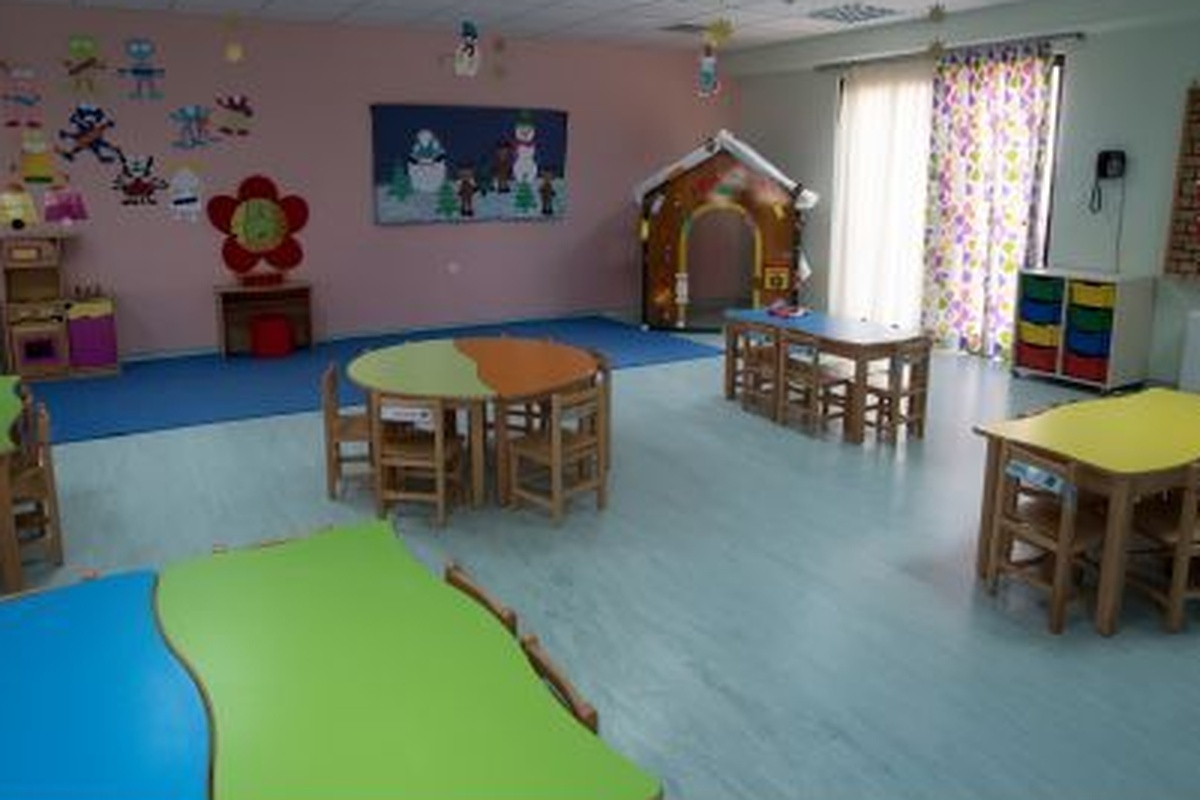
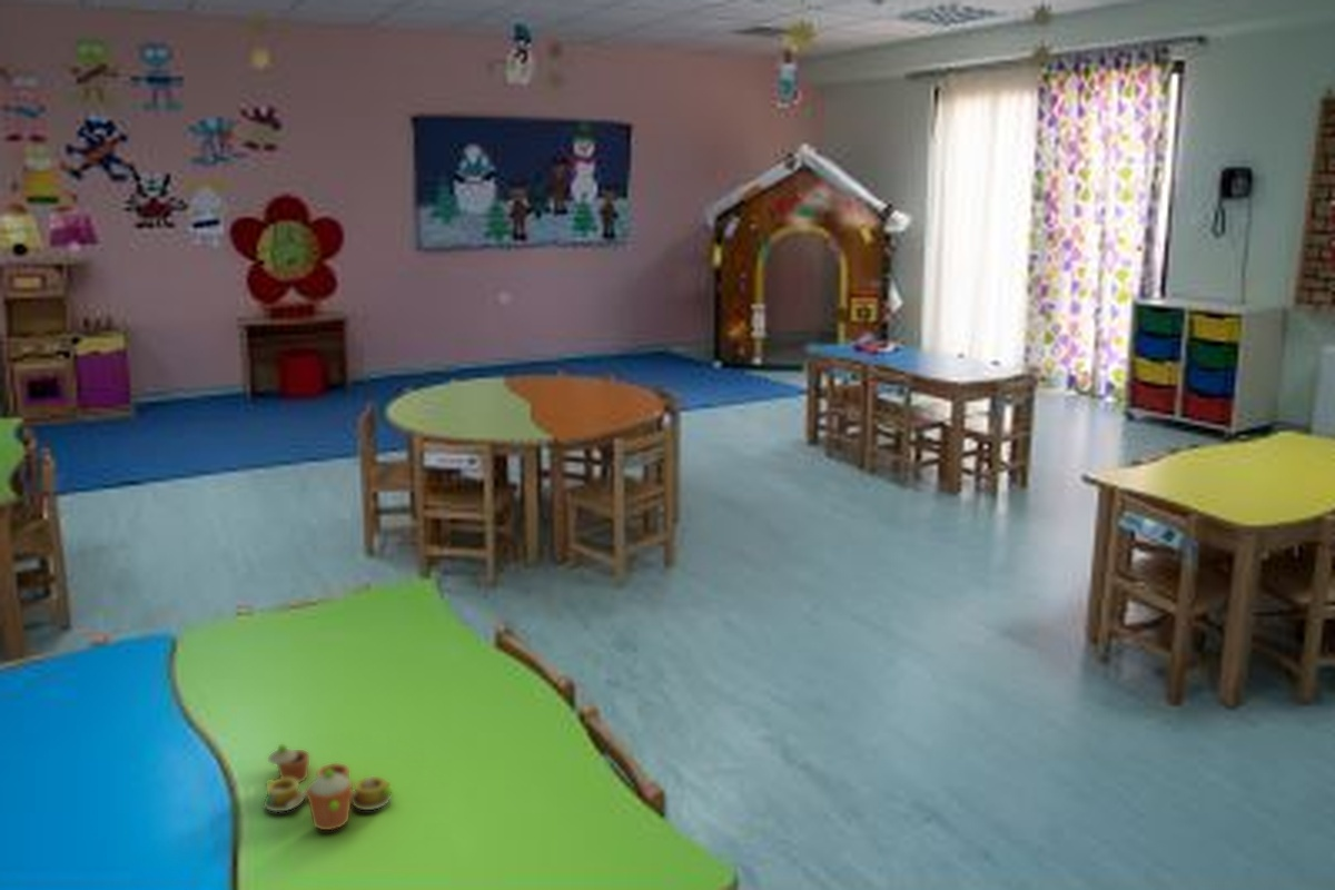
+ toy tea set [263,743,394,831]
